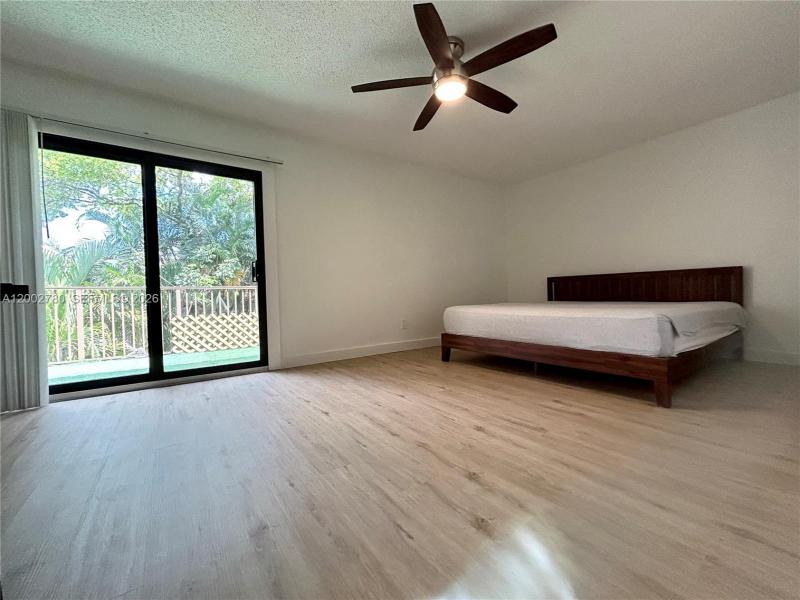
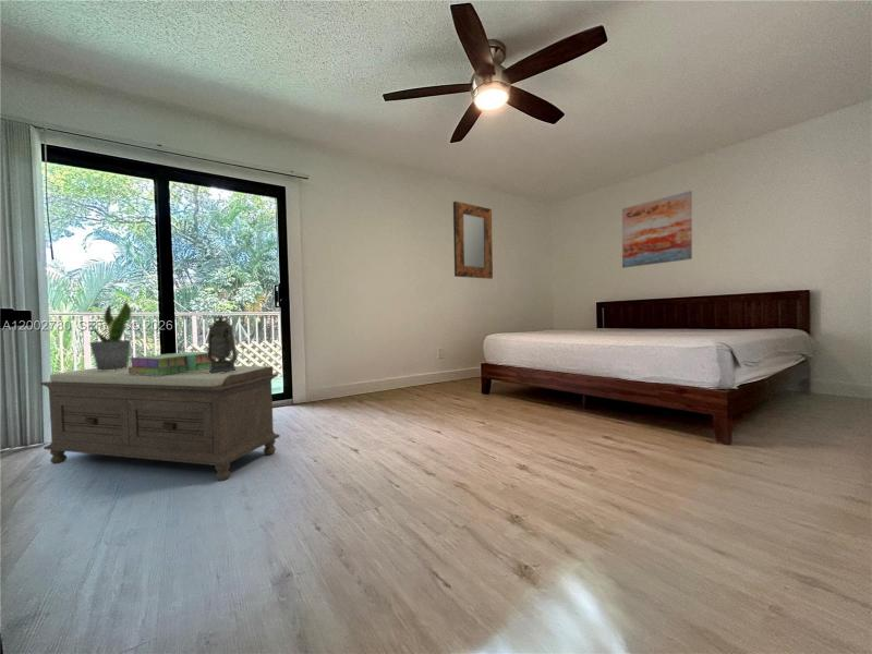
+ stack of books [129,351,217,376]
+ home mirror [452,201,494,280]
+ lantern [206,314,245,374]
+ wall art [621,190,693,269]
+ potted plant [88,301,133,371]
+ bench [39,363,281,482]
